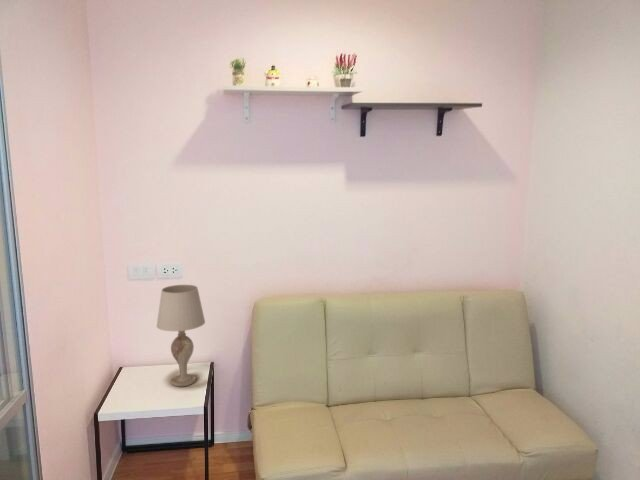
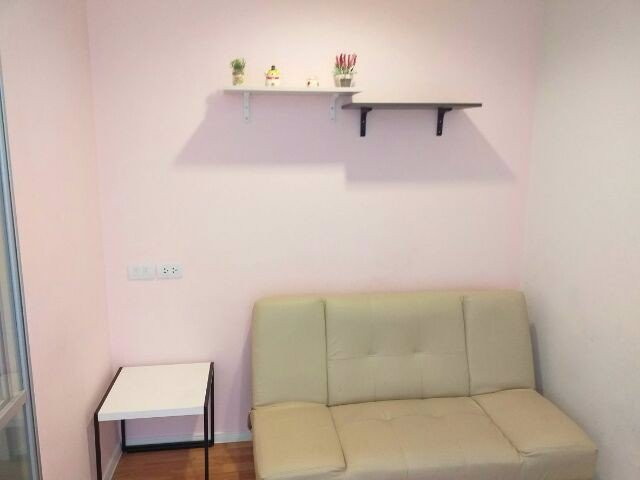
- table lamp [156,284,206,387]
